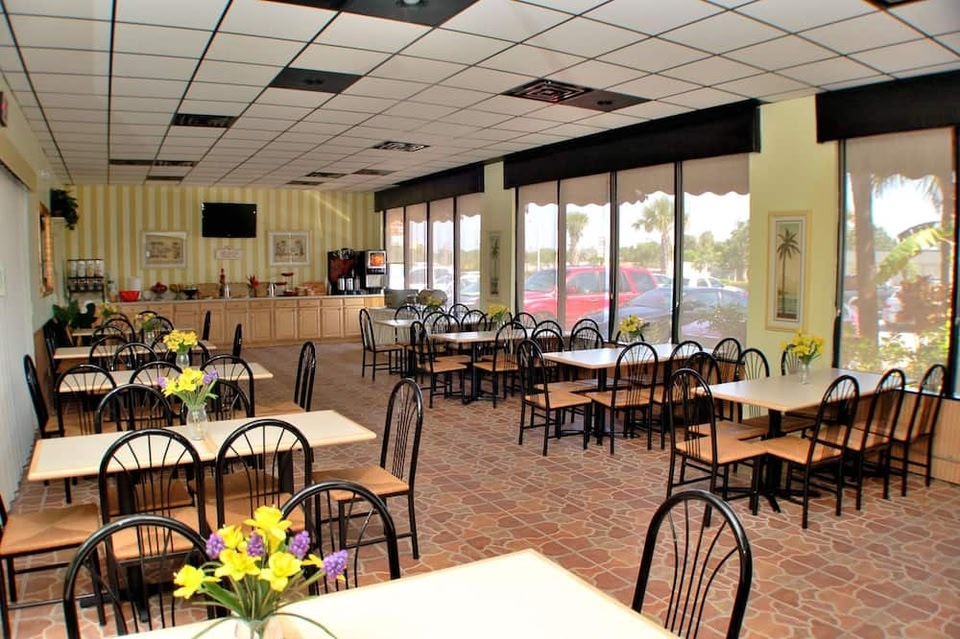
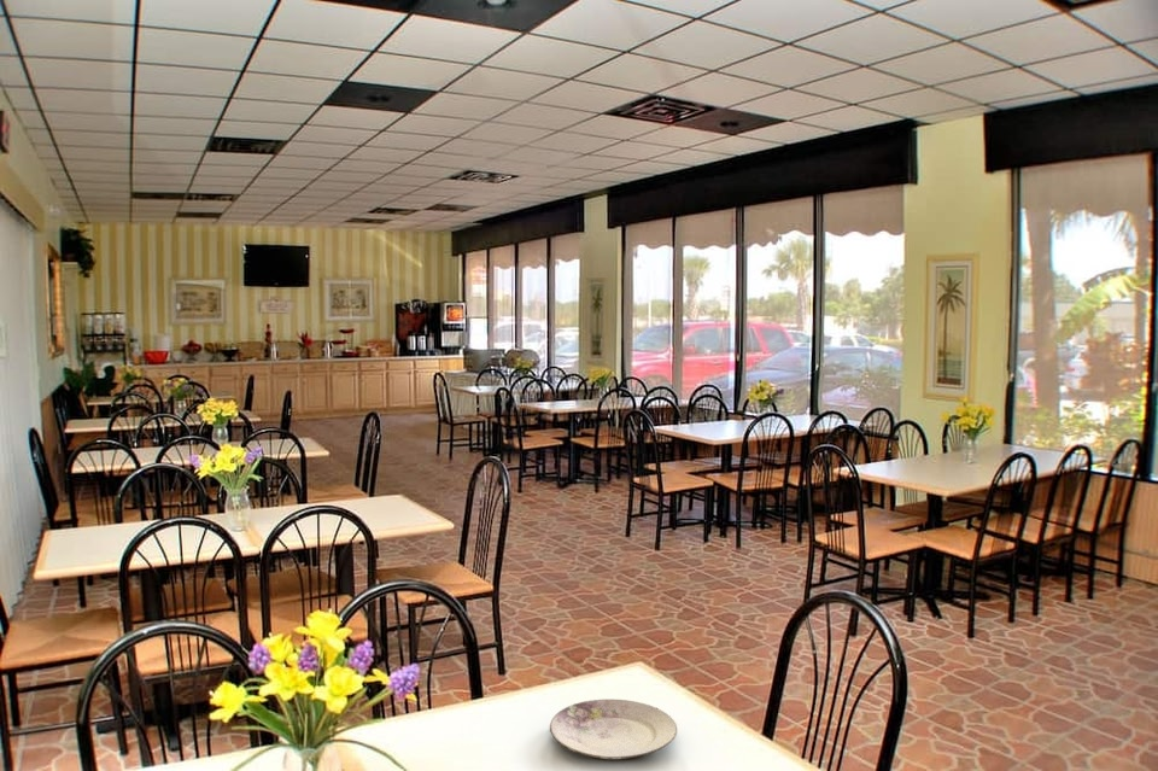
+ plate [549,699,678,760]
